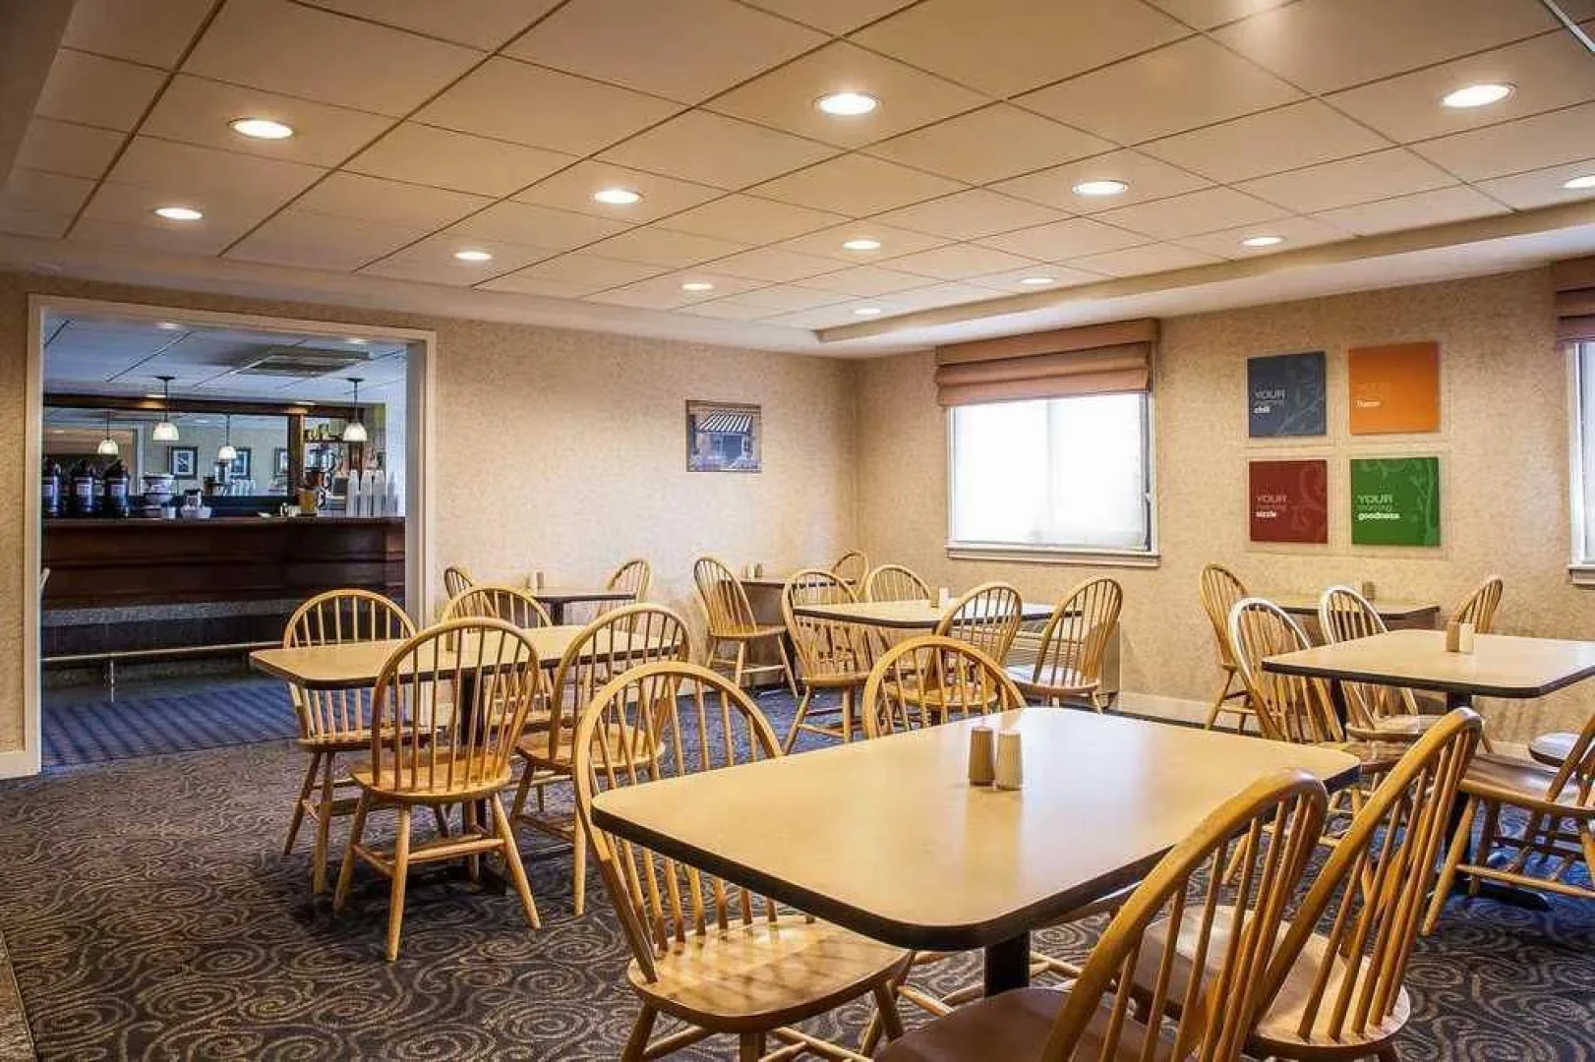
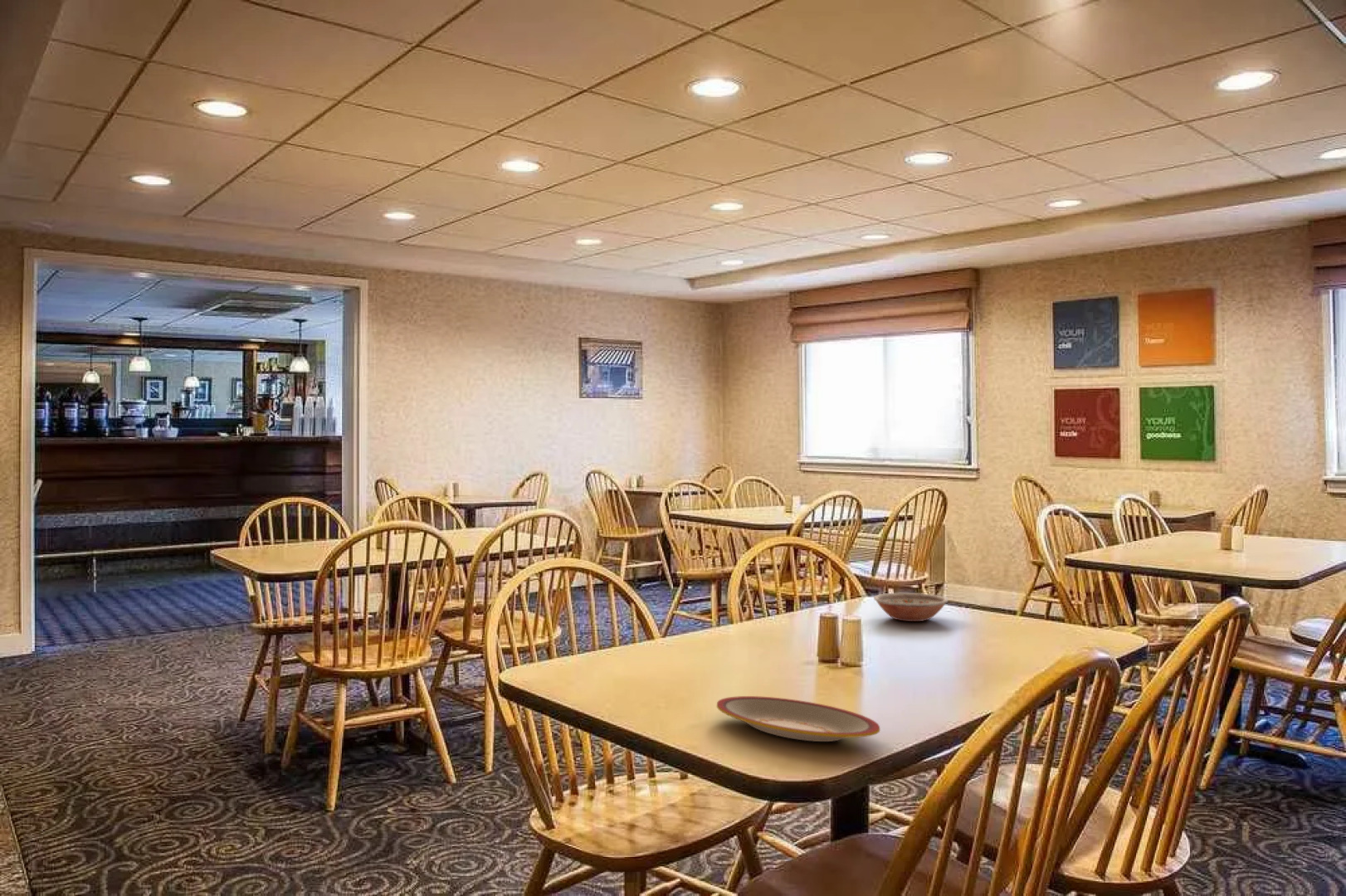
+ bowl [873,592,949,622]
+ plate [716,695,881,743]
